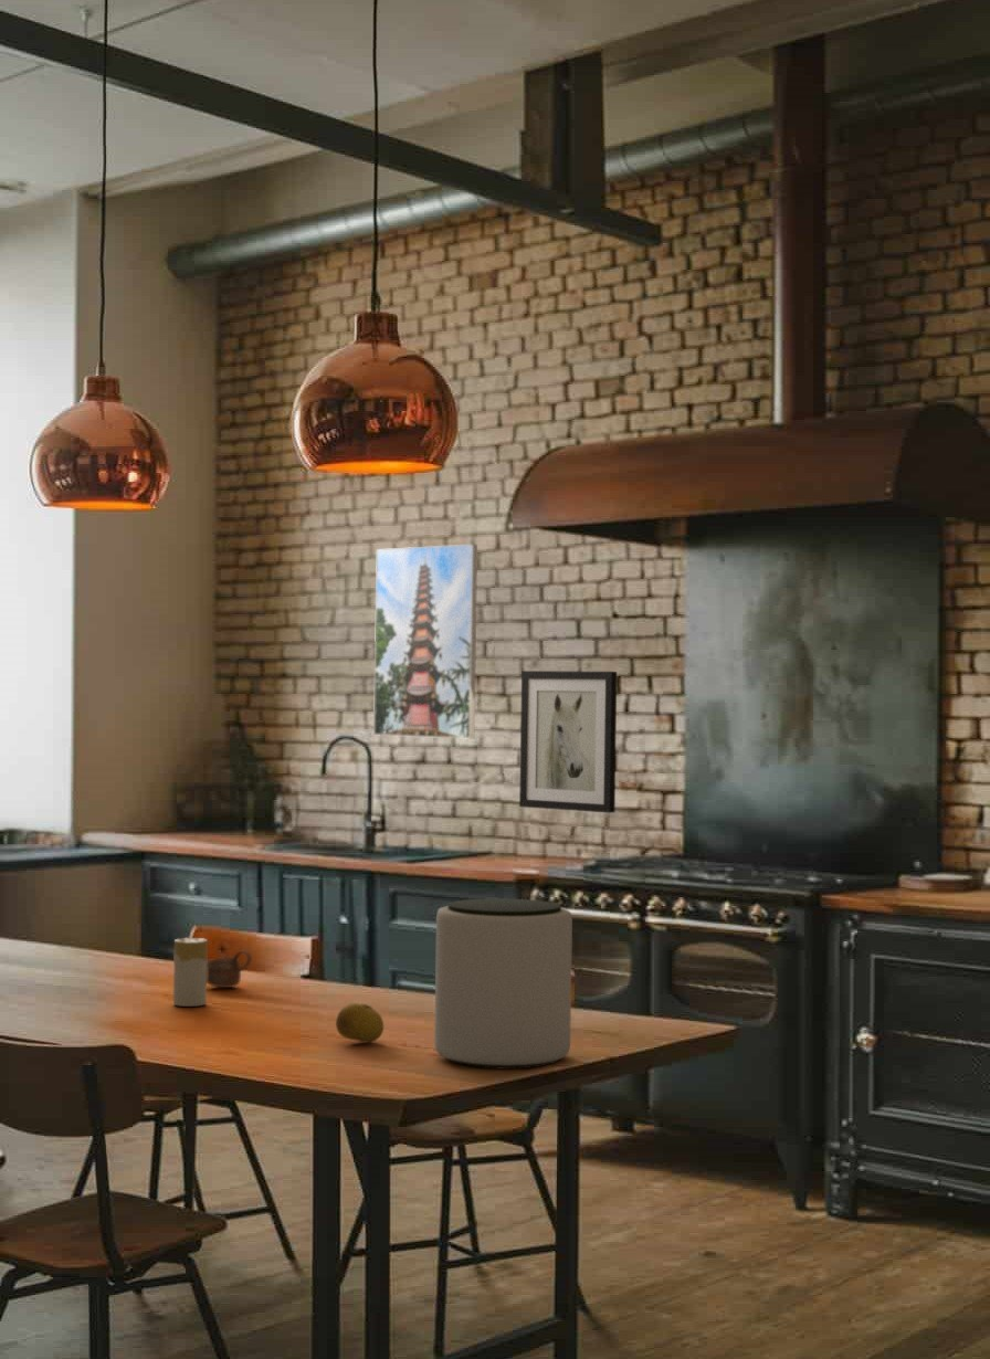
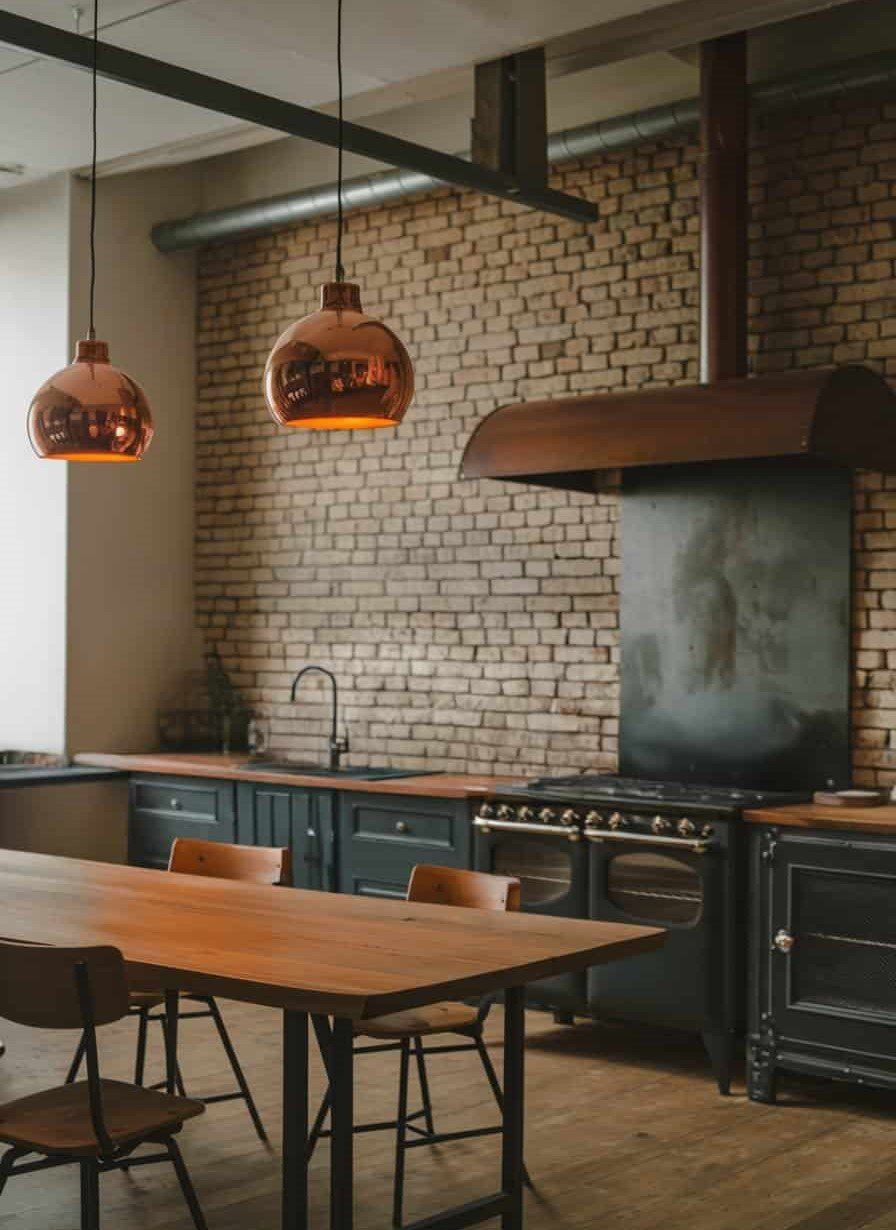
- cup [207,949,253,989]
- fruit [335,1002,385,1044]
- wall art [518,670,618,814]
- plant pot [433,897,573,1070]
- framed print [372,544,478,739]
- candle [172,937,208,1008]
